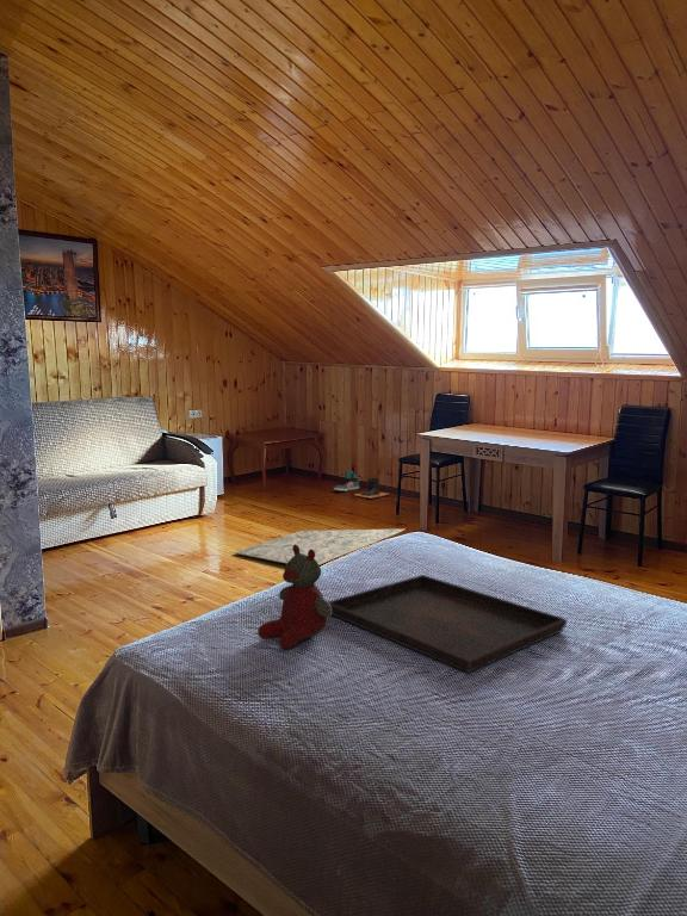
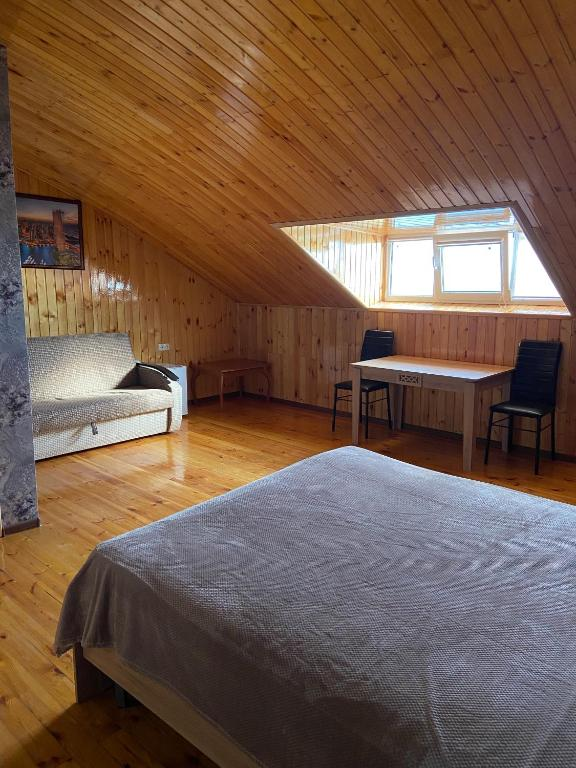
- boots [353,477,390,500]
- serving tray [327,574,568,674]
- stuffed bear [256,544,332,650]
- sneaker [333,469,360,493]
- rug [233,527,407,567]
